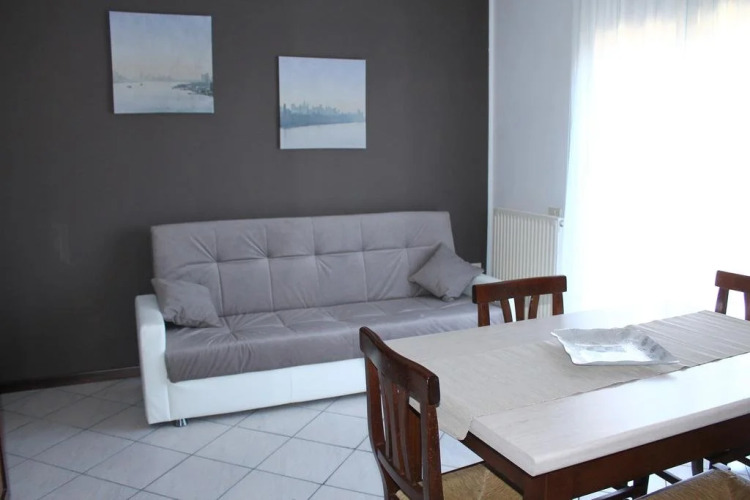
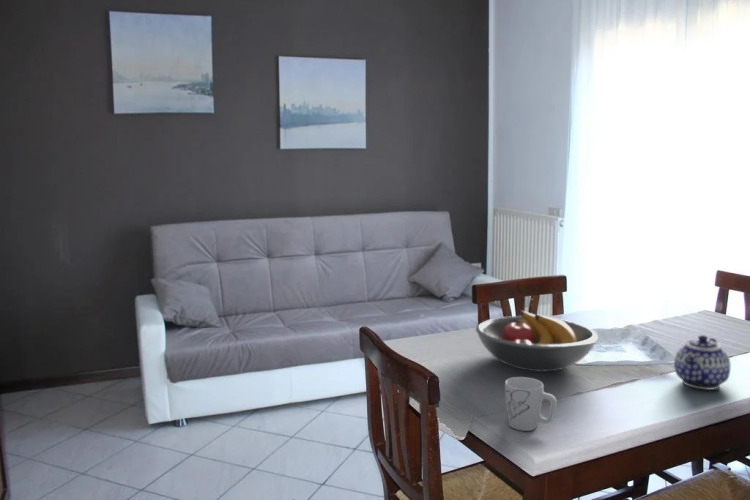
+ fruit bowl [475,310,599,372]
+ teapot [673,334,731,391]
+ mug [504,376,558,432]
